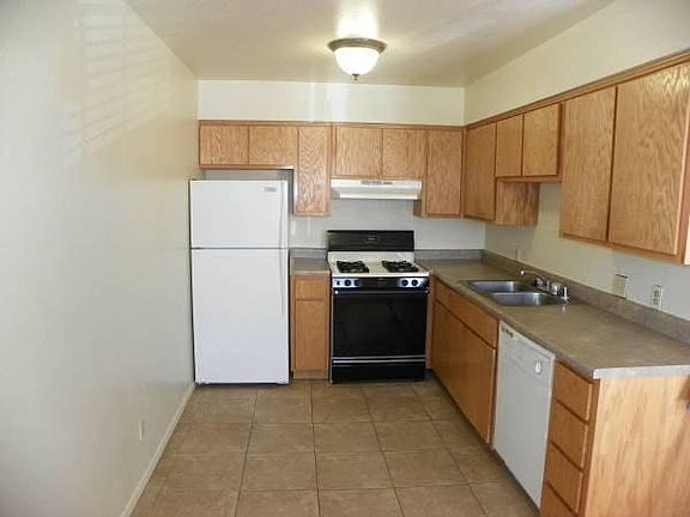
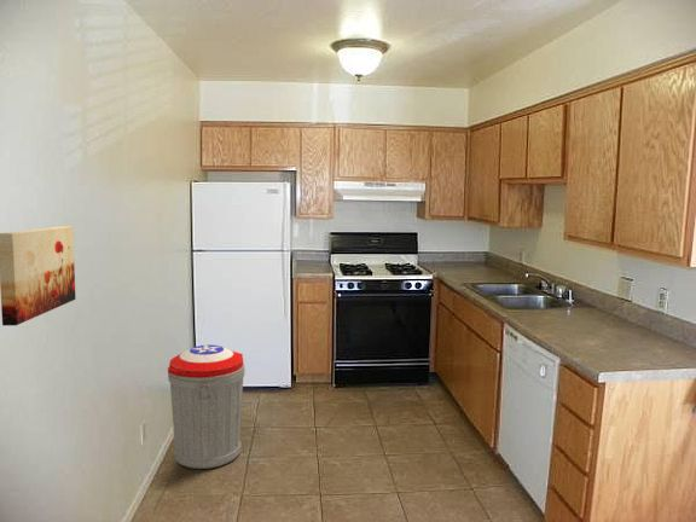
+ wall art [0,225,76,326]
+ trash can [167,343,246,470]
